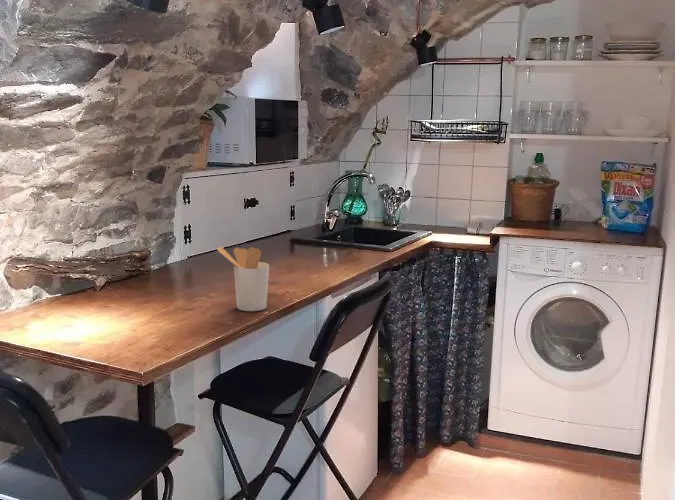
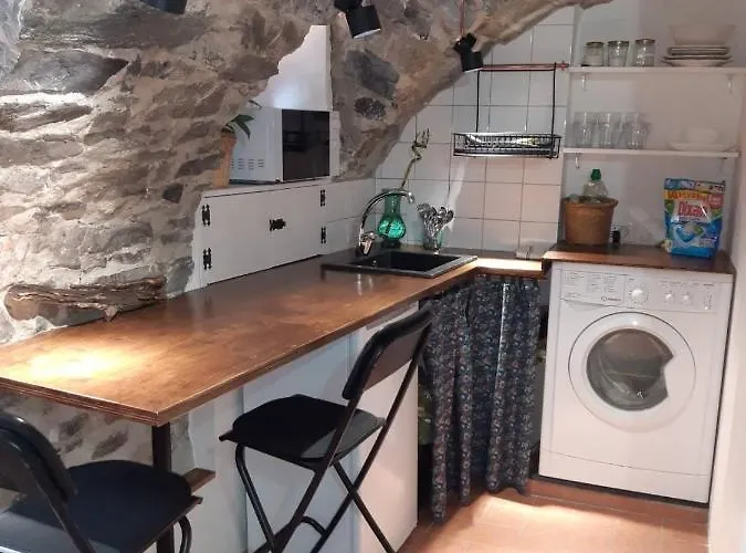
- utensil holder [216,245,270,312]
